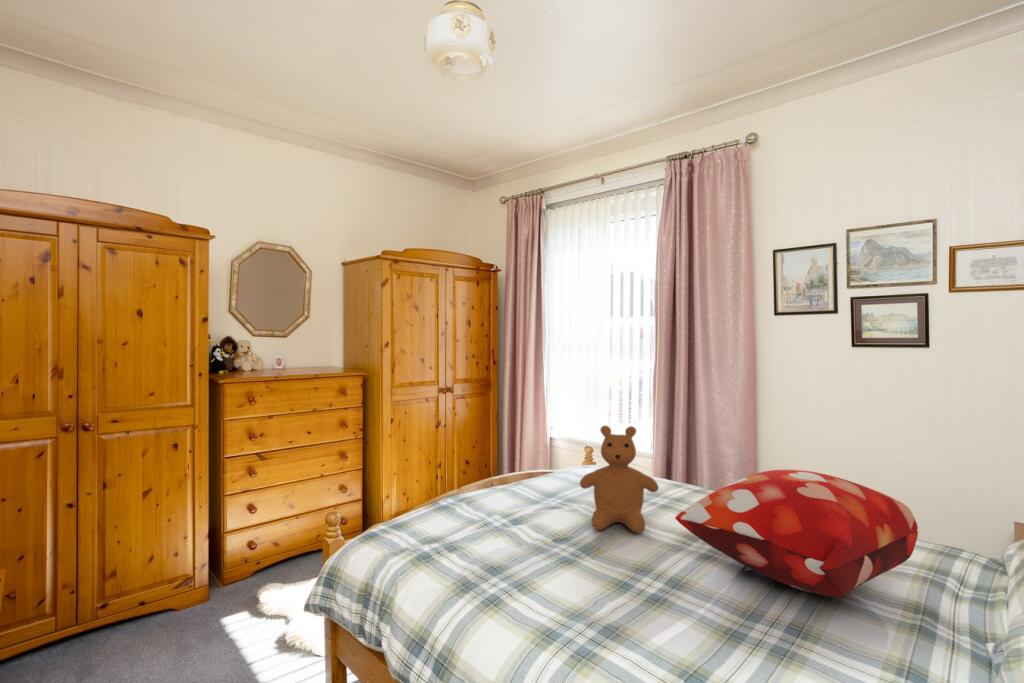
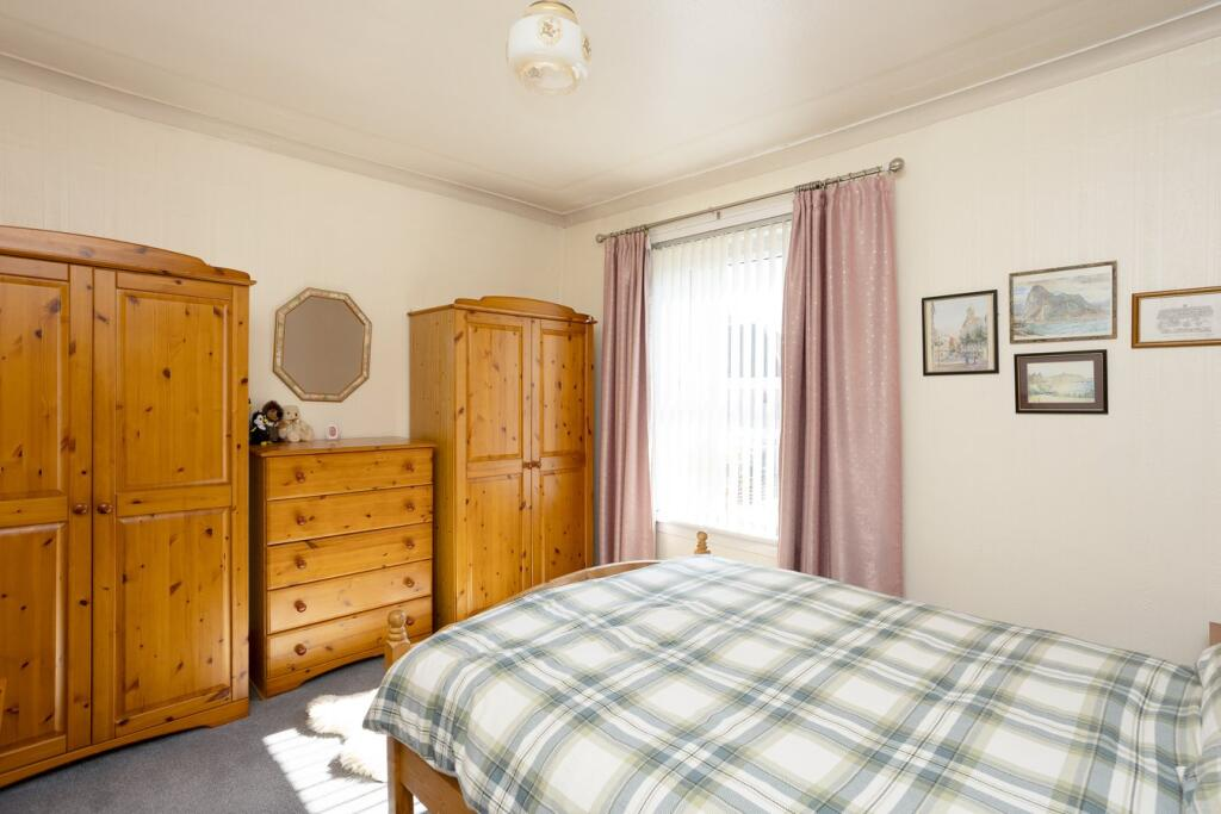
- teddy bear [579,425,660,534]
- decorative pillow [674,468,919,598]
